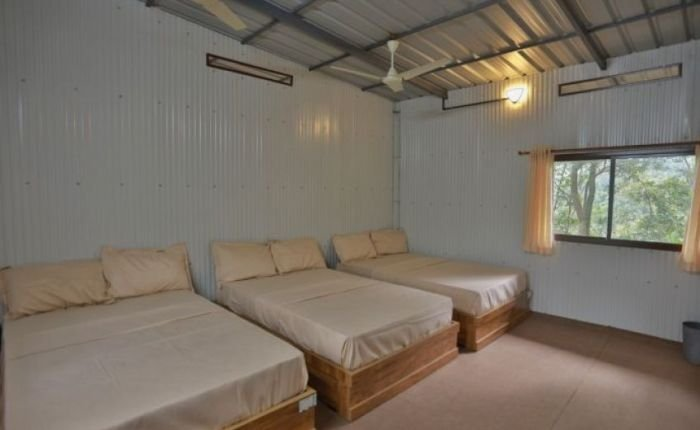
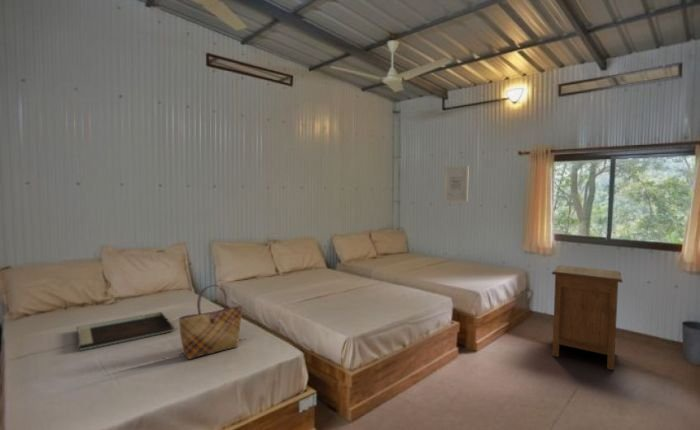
+ tray [76,311,175,352]
+ tote bag [178,284,243,361]
+ wall art [443,165,470,204]
+ nightstand [551,264,624,371]
